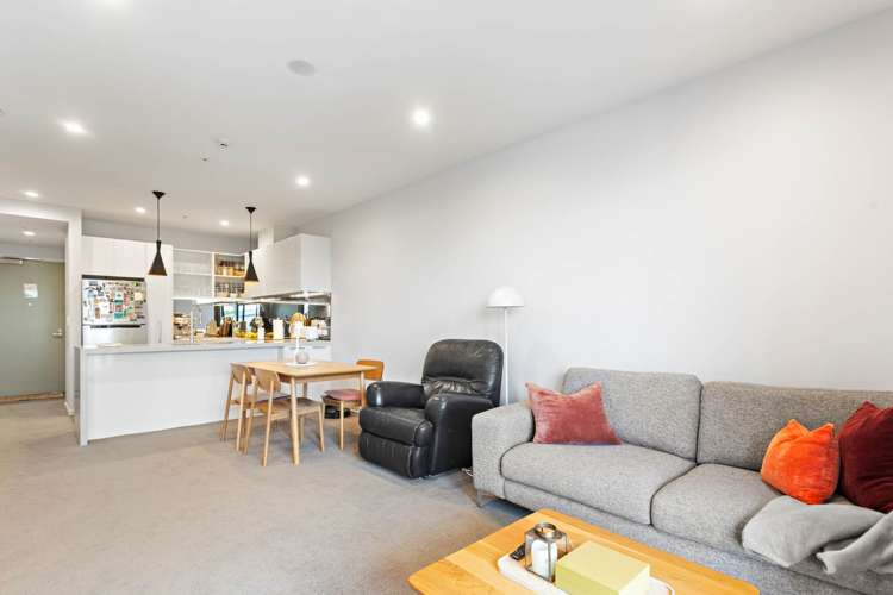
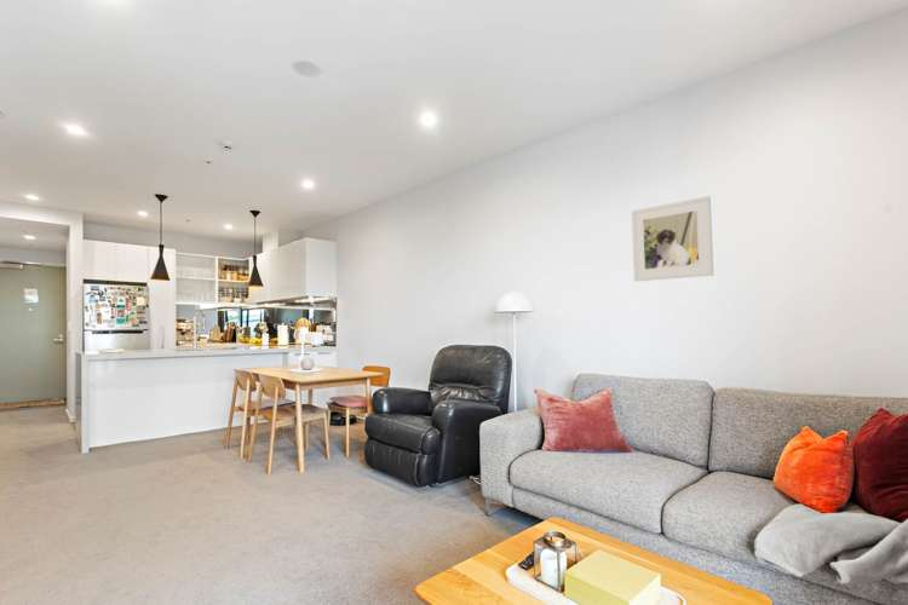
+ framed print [631,195,714,282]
